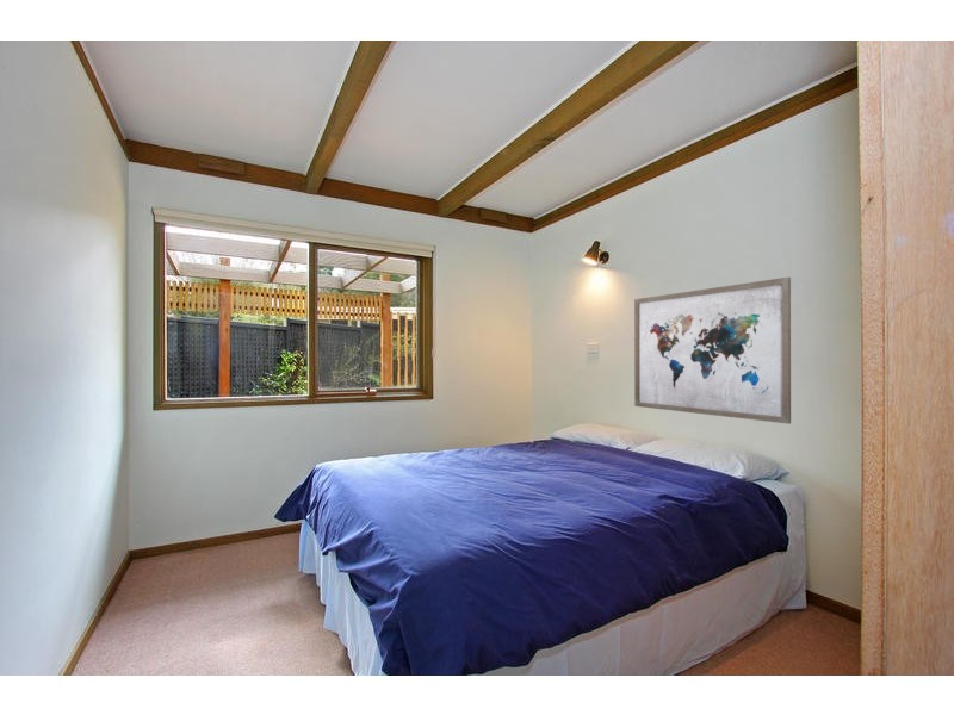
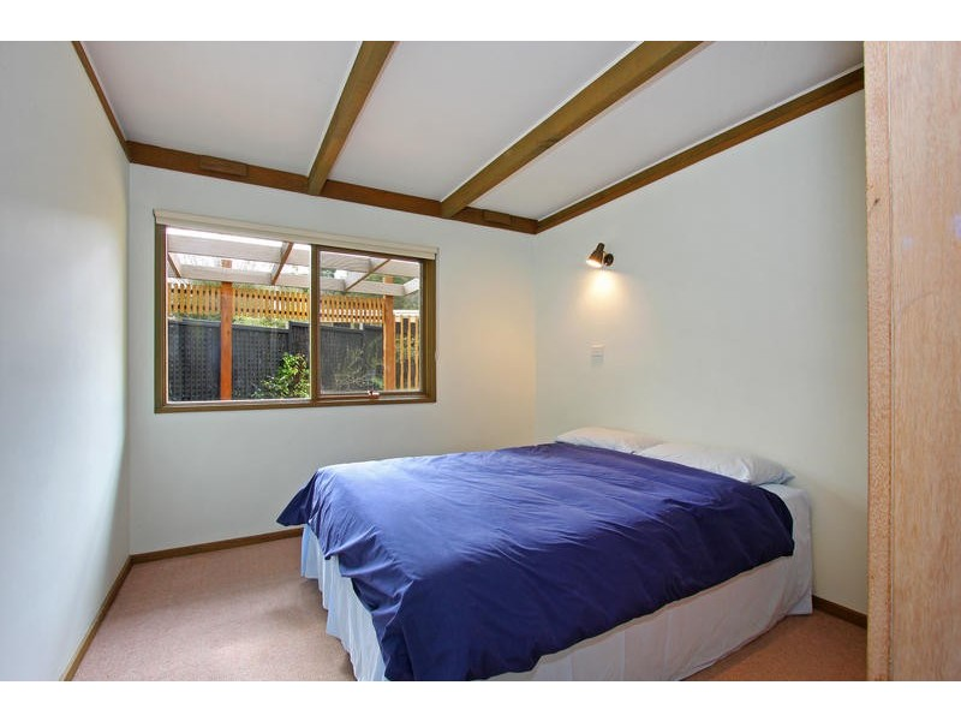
- wall art [633,276,792,425]
